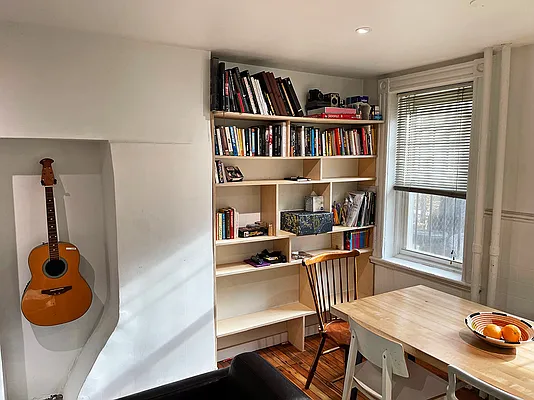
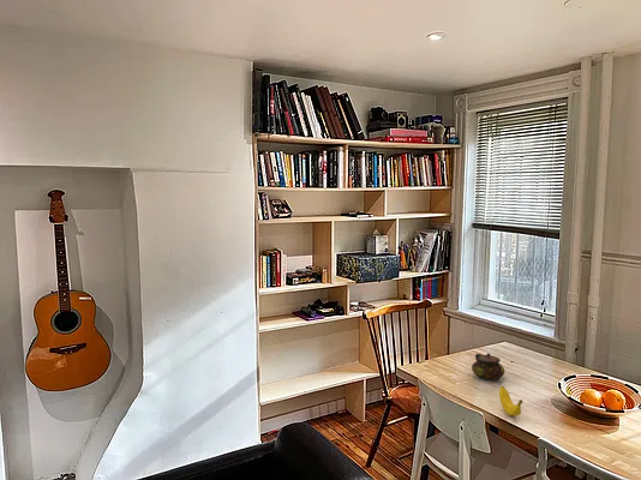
+ teapot [471,352,505,382]
+ banana [498,385,523,418]
